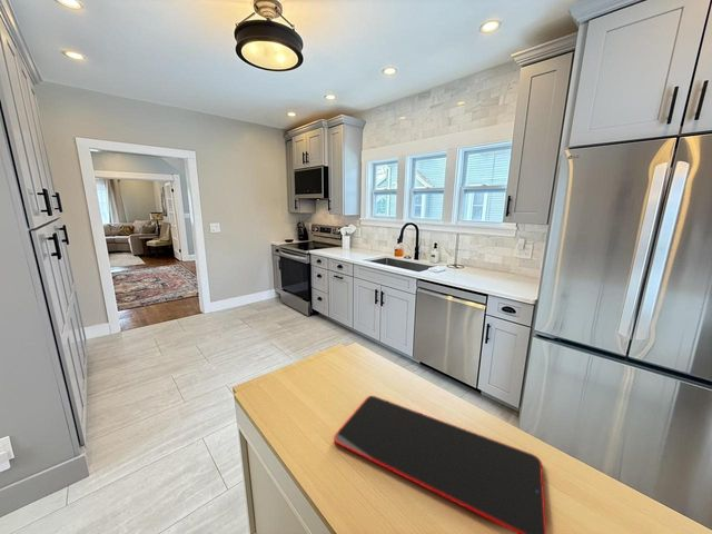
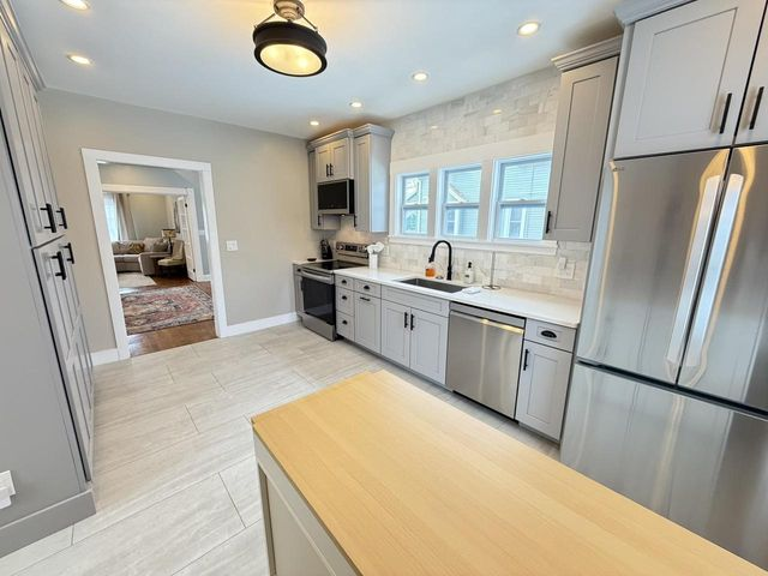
- cutting board [333,395,547,534]
